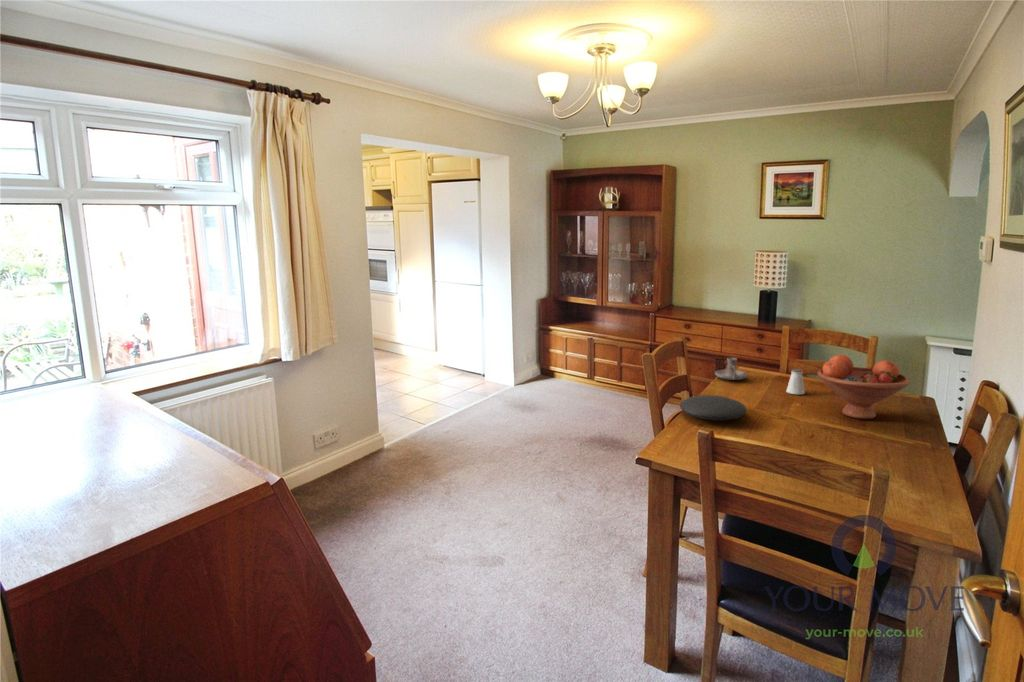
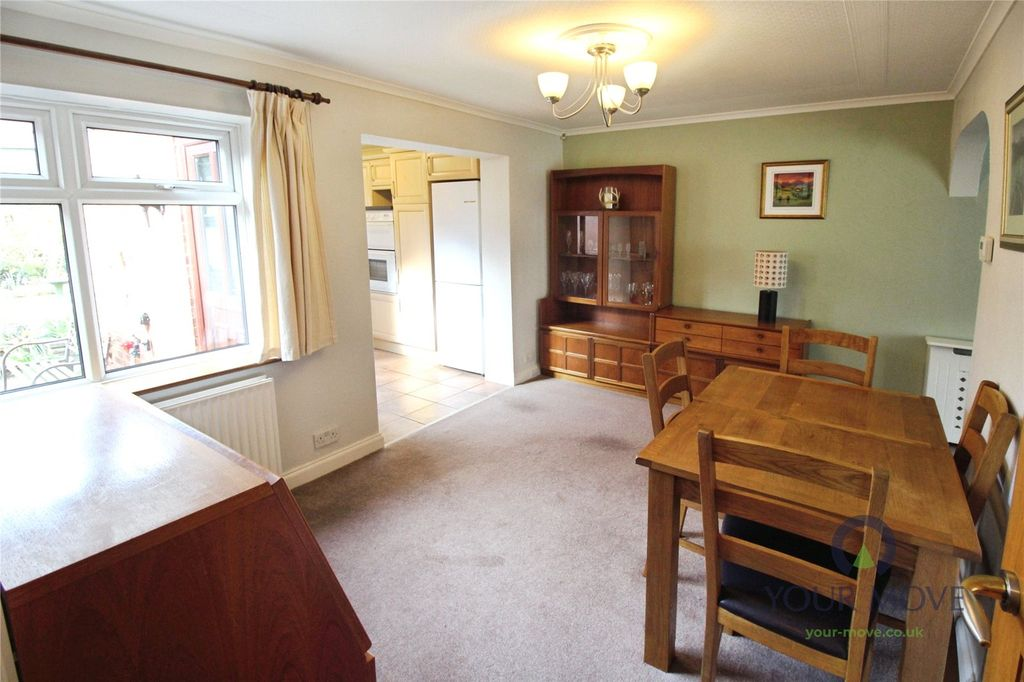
- saltshaker [785,368,806,395]
- fruit bowl [816,354,911,420]
- plate [679,394,748,421]
- candle holder [714,357,749,381]
